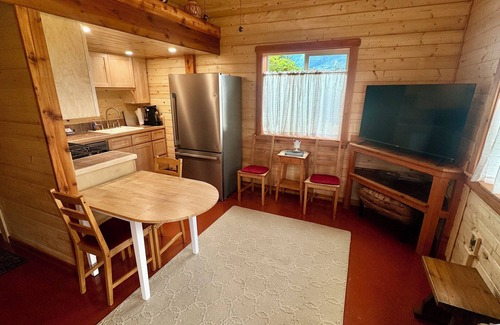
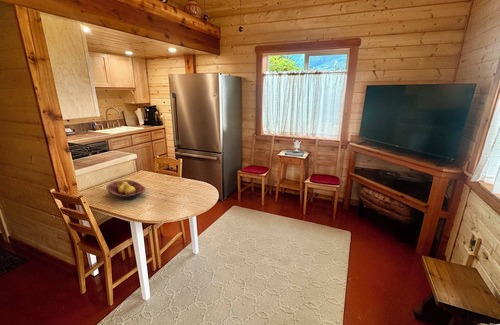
+ fruit bowl [105,179,146,201]
